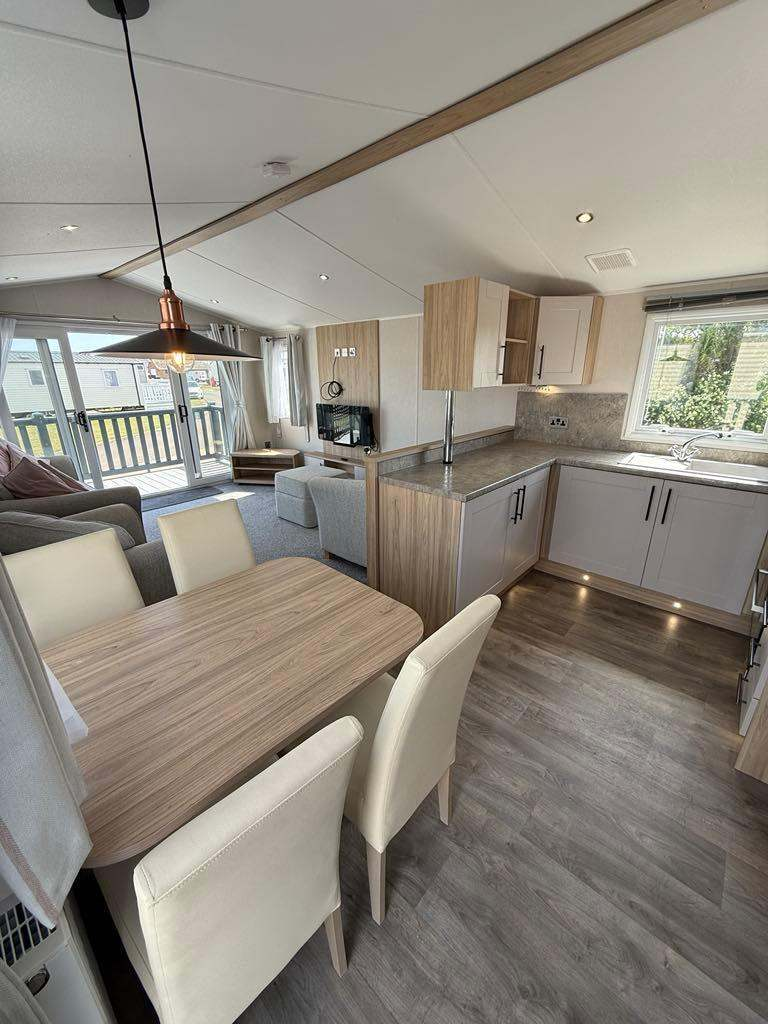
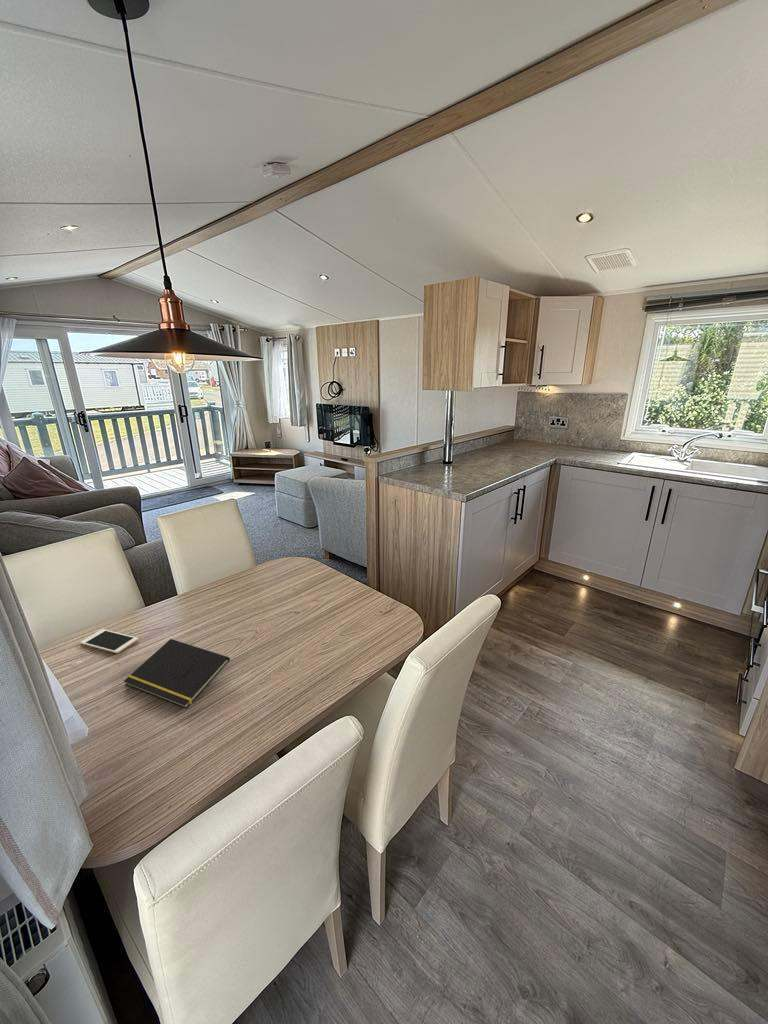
+ cell phone [79,628,139,654]
+ notepad [123,638,231,709]
